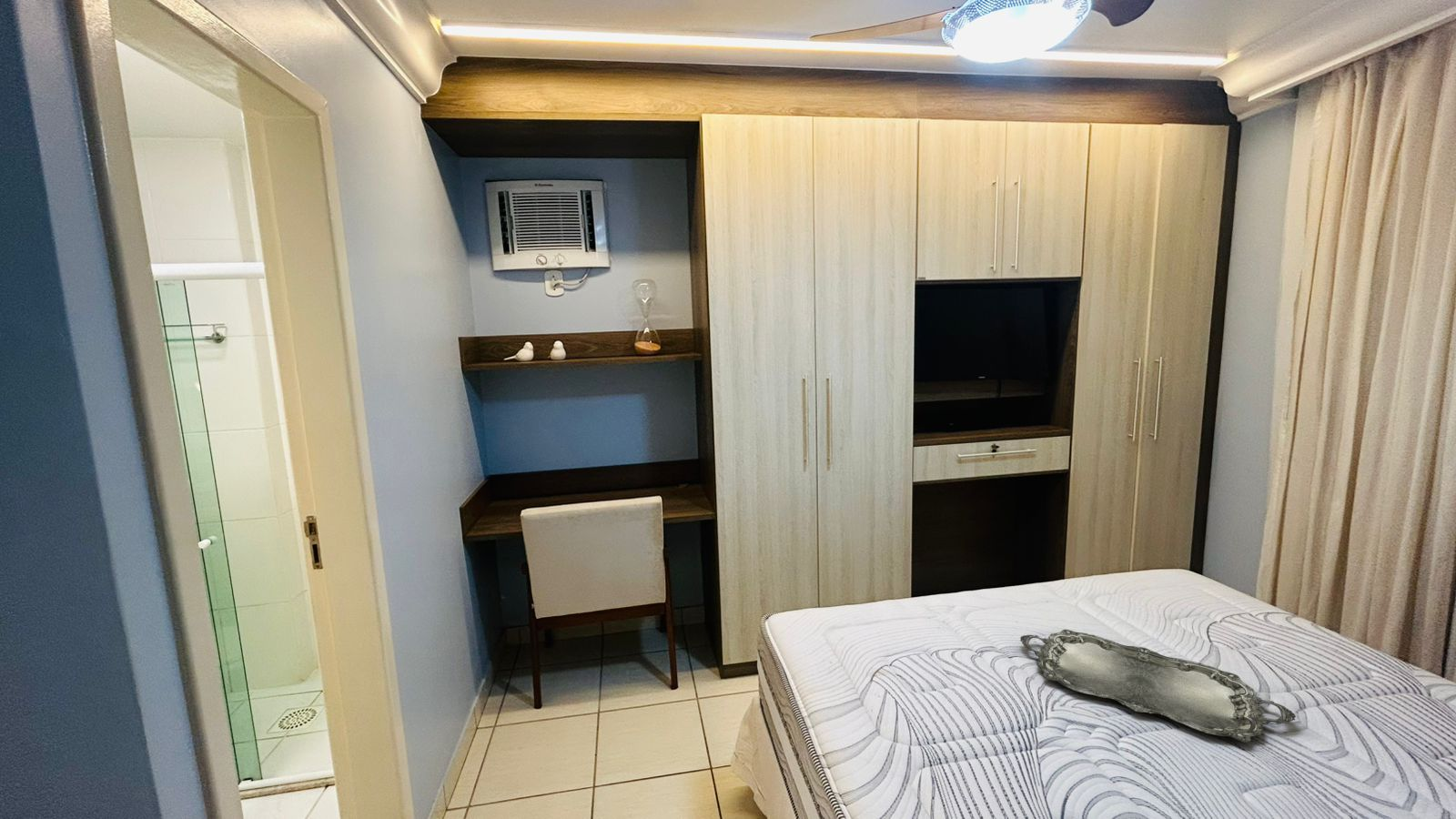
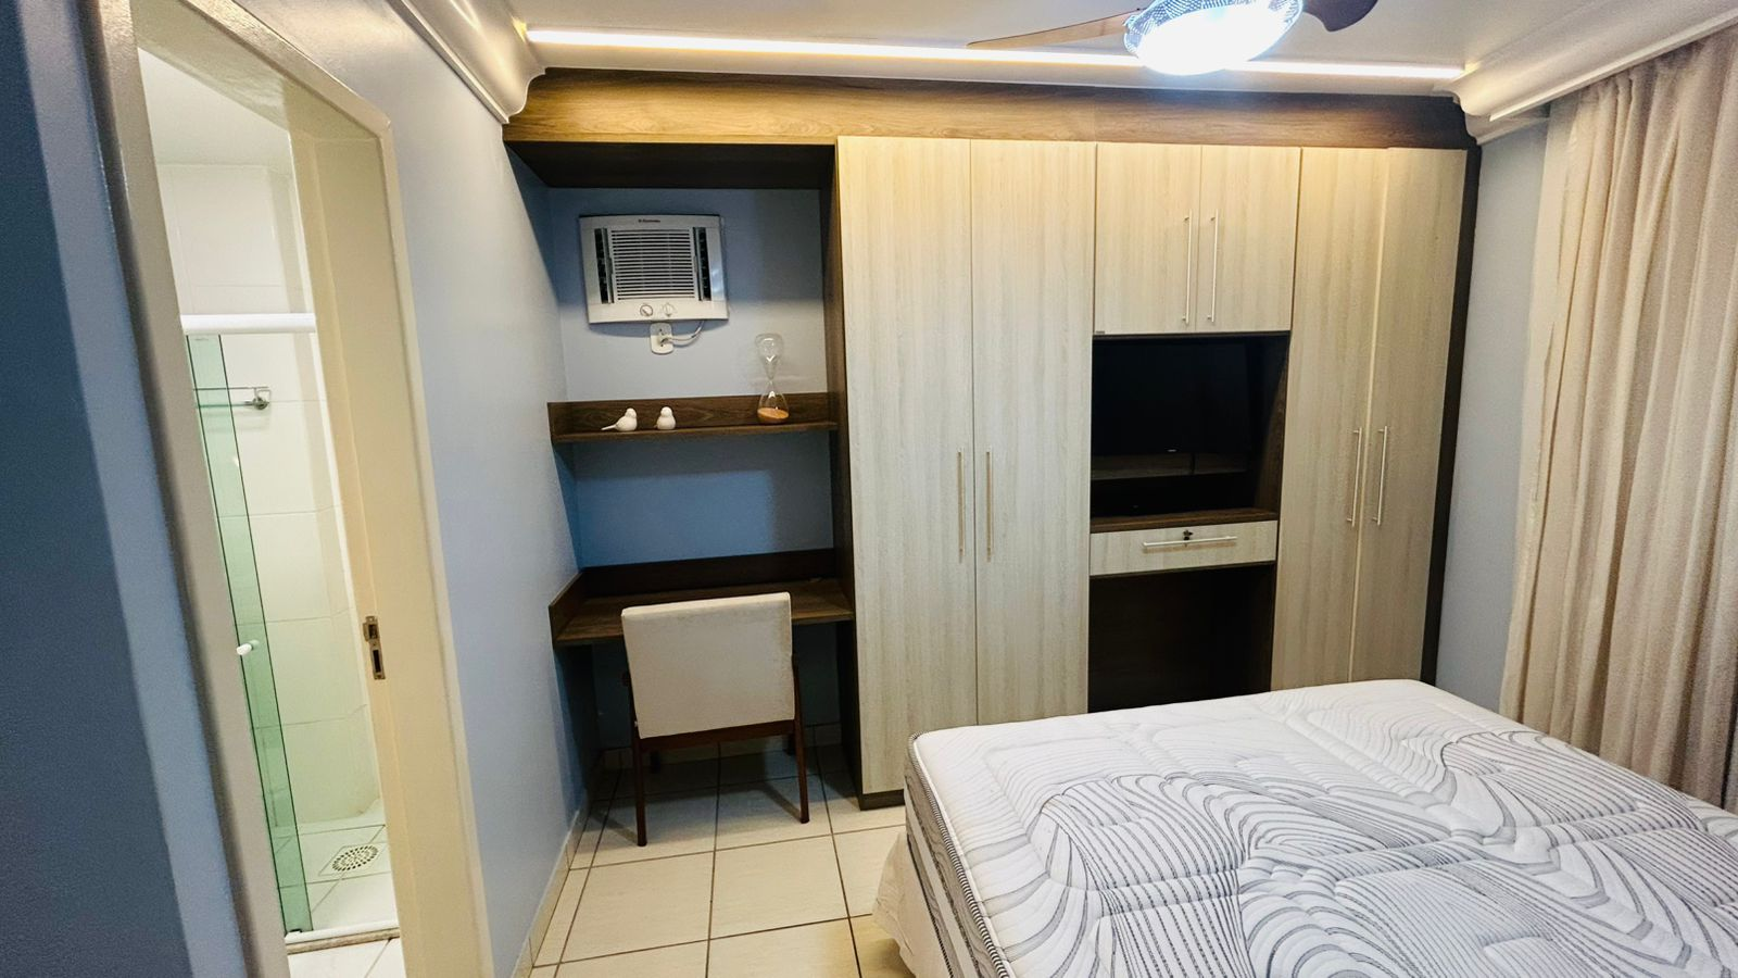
- serving tray [1019,629,1297,743]
